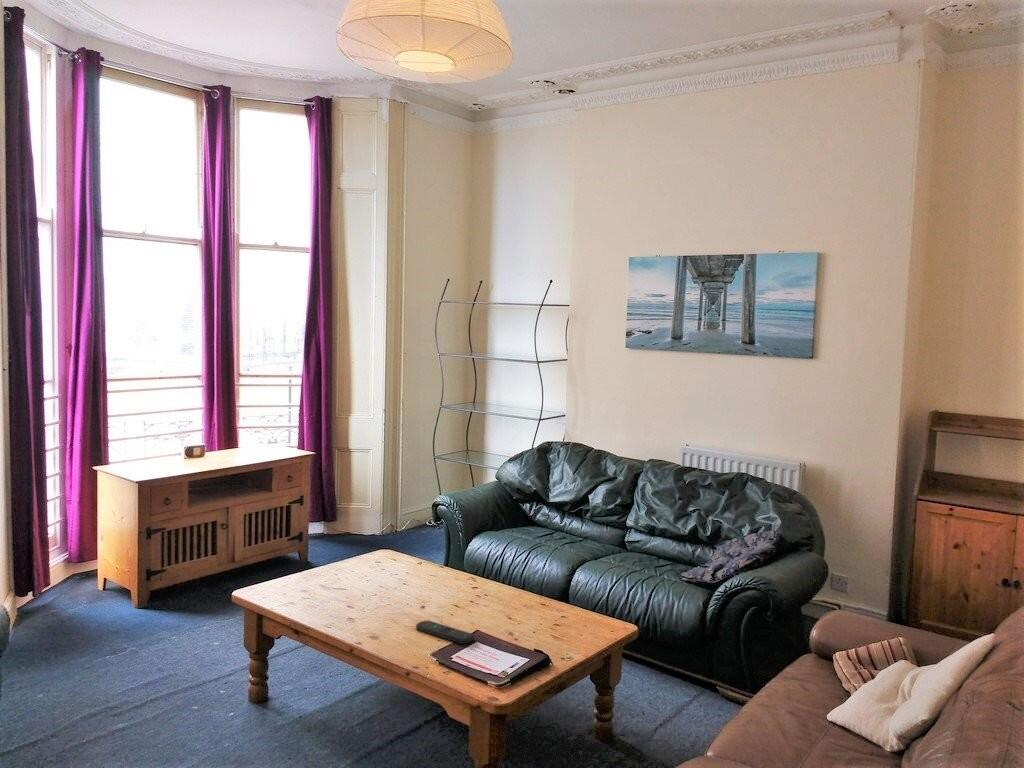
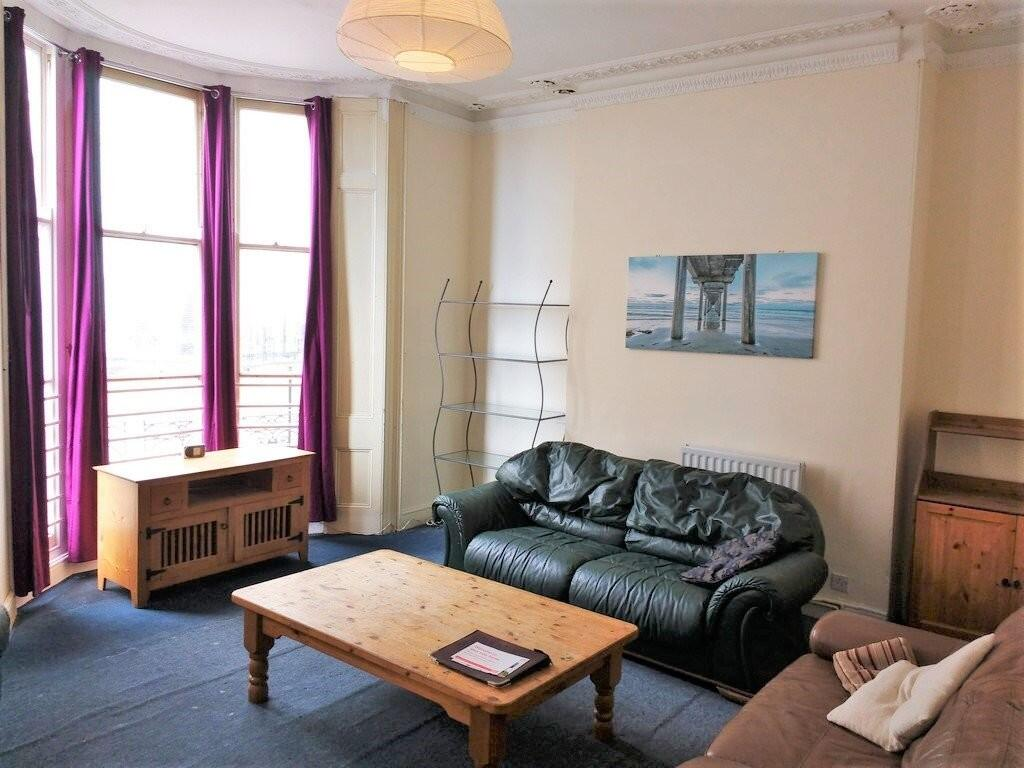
- remote control [415,619,475,645]
